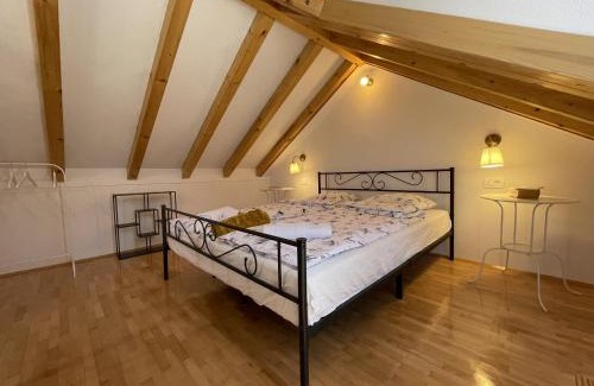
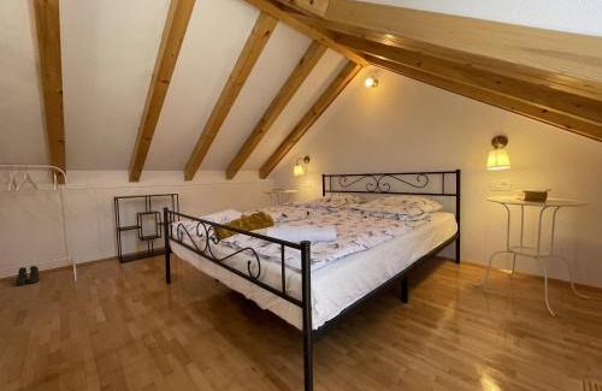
+ boots [14,265,40,286]
